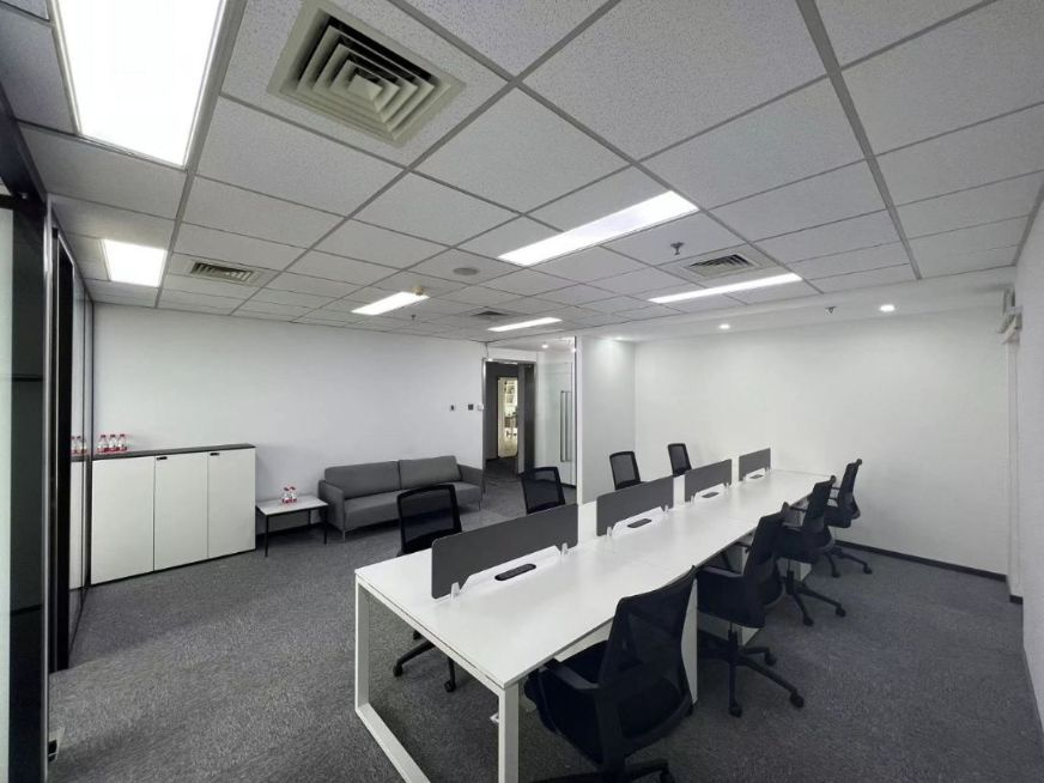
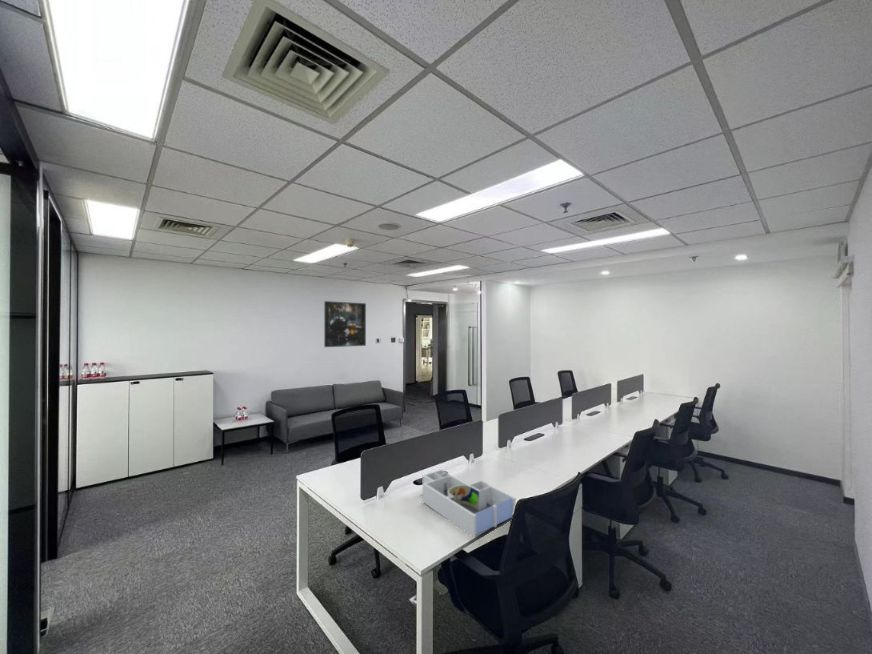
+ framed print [323,300,367,348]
+ desk organizer [422,469,517,538]
